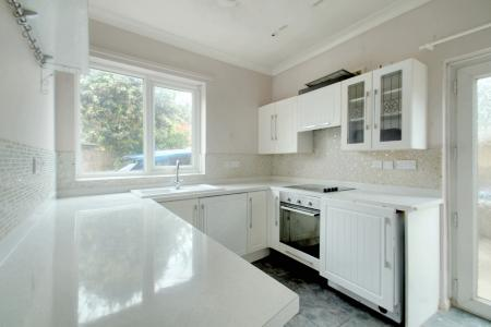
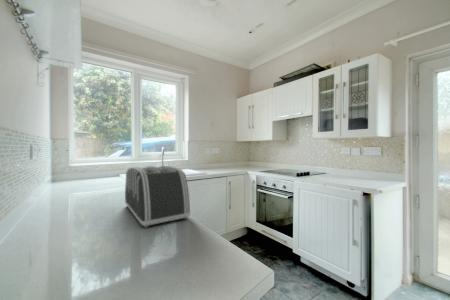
+ toaster [124,165,191,229]
